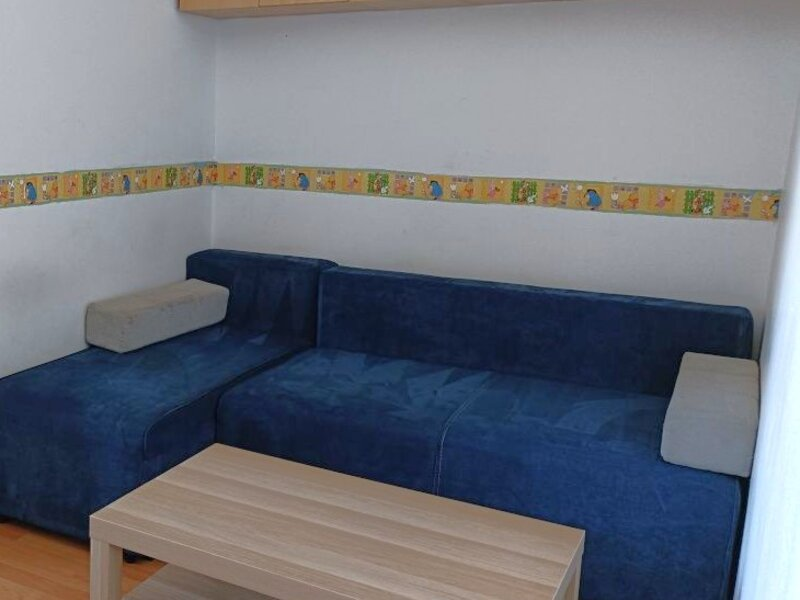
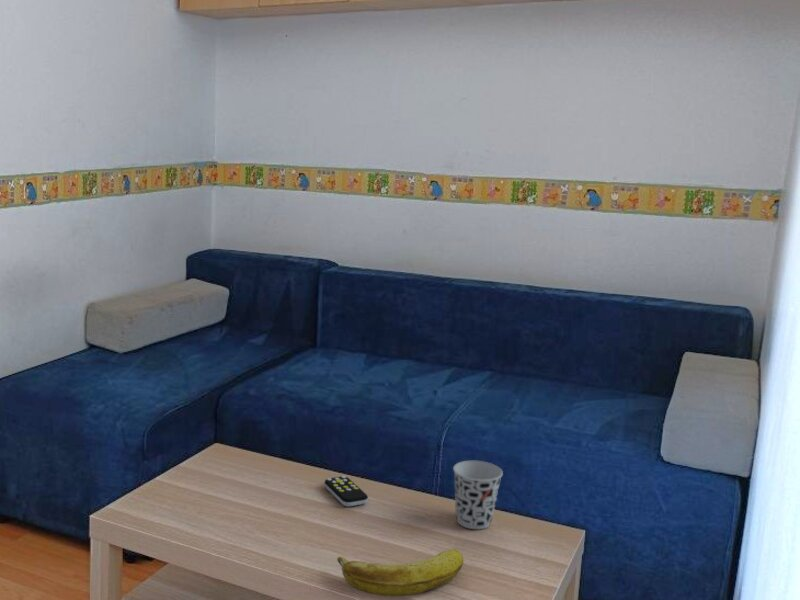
+ remote control [323,475,369,508]
+ banana [336,548,464,597]
+ cup [452,460,504,530]
